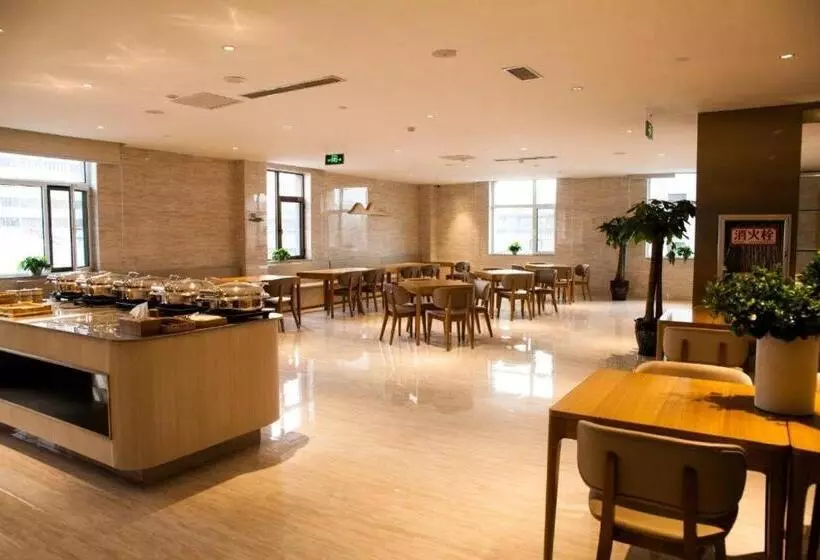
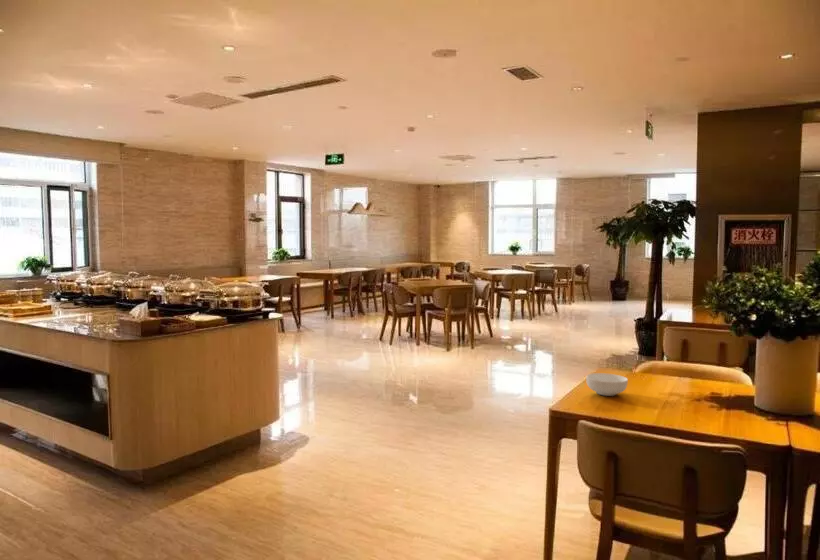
+ cereal bowl [585,372,629,397]
